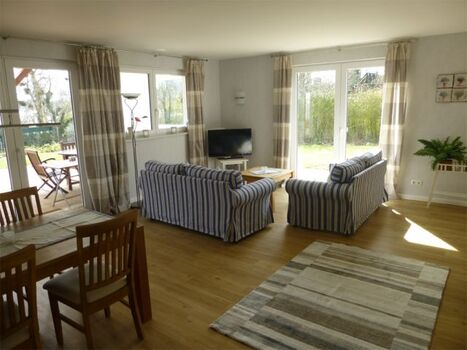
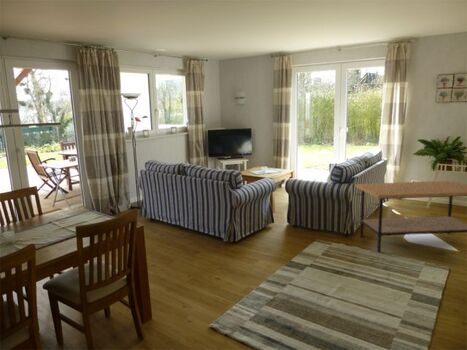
+ coffee table [355,180,467,253]
